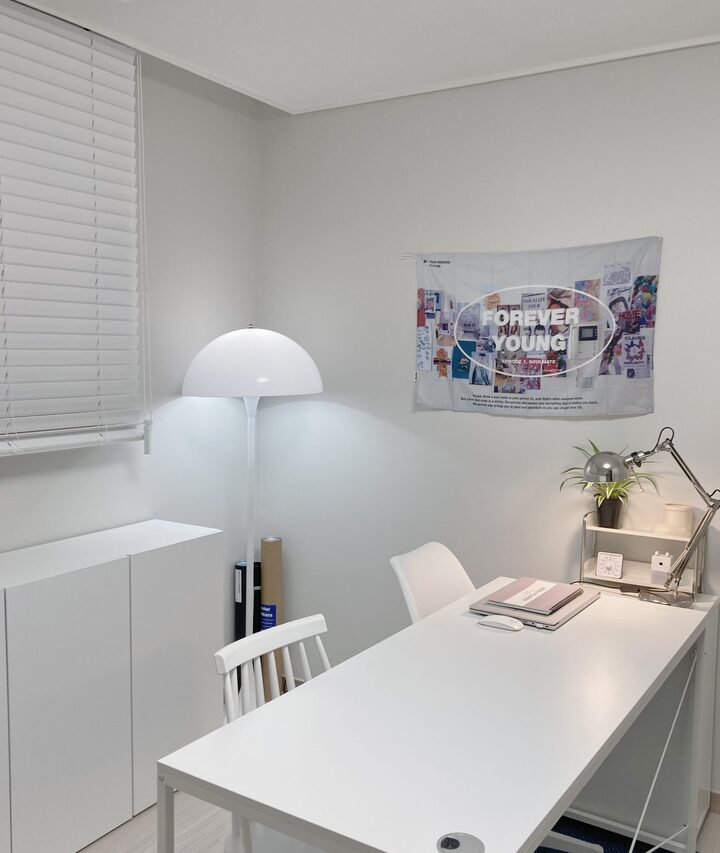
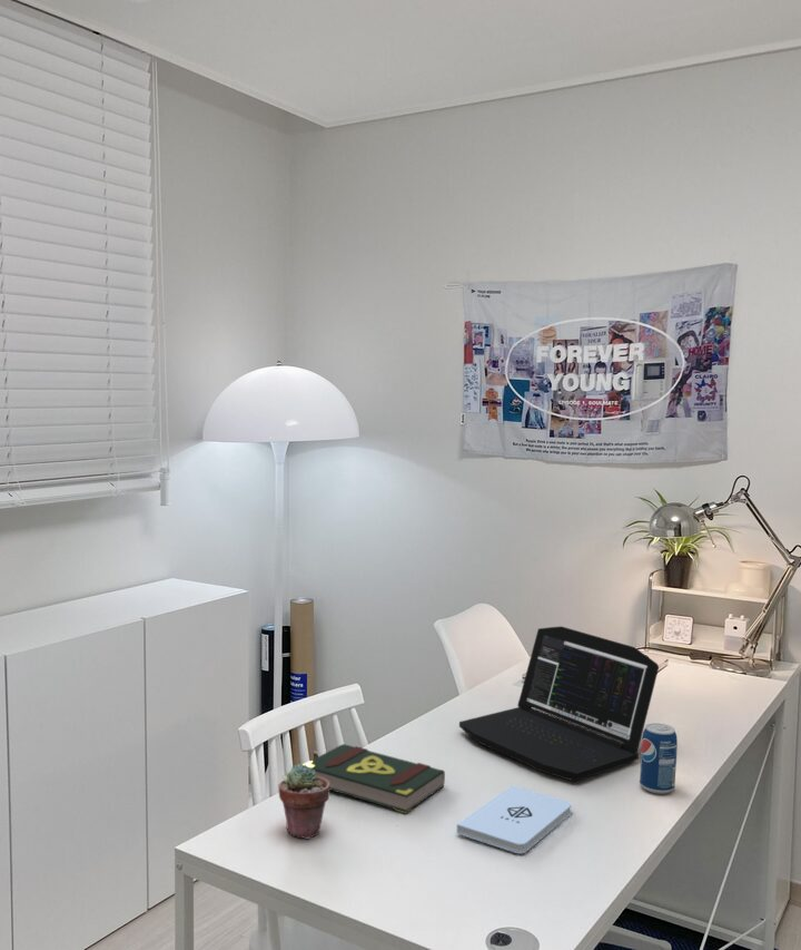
+ potted succulent [277,763,330,840]
+ book [303,743,446,814]
+ laptop [458,625,660,783]
+ beverage can [639,723,679,795]
+ notepad [455,784,573,854]
